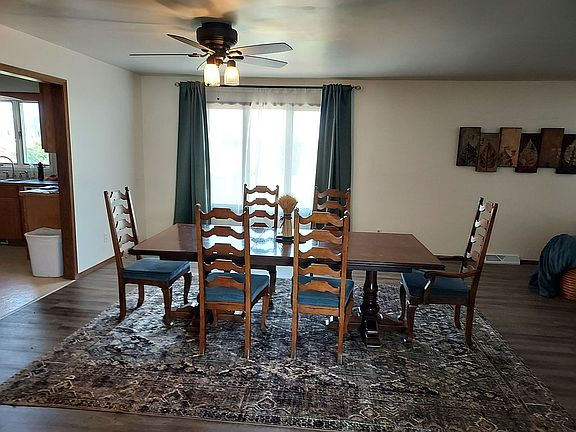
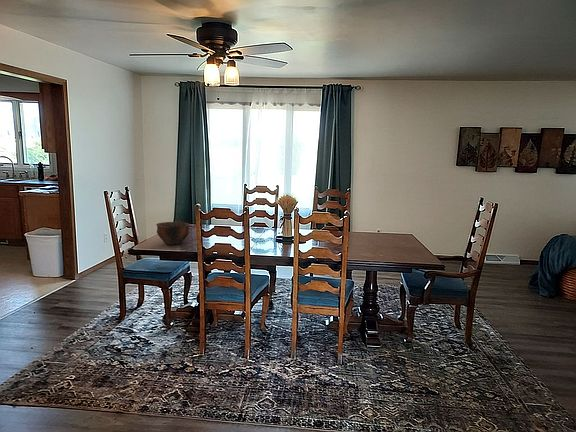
+ bowl [155,221,191,246]
